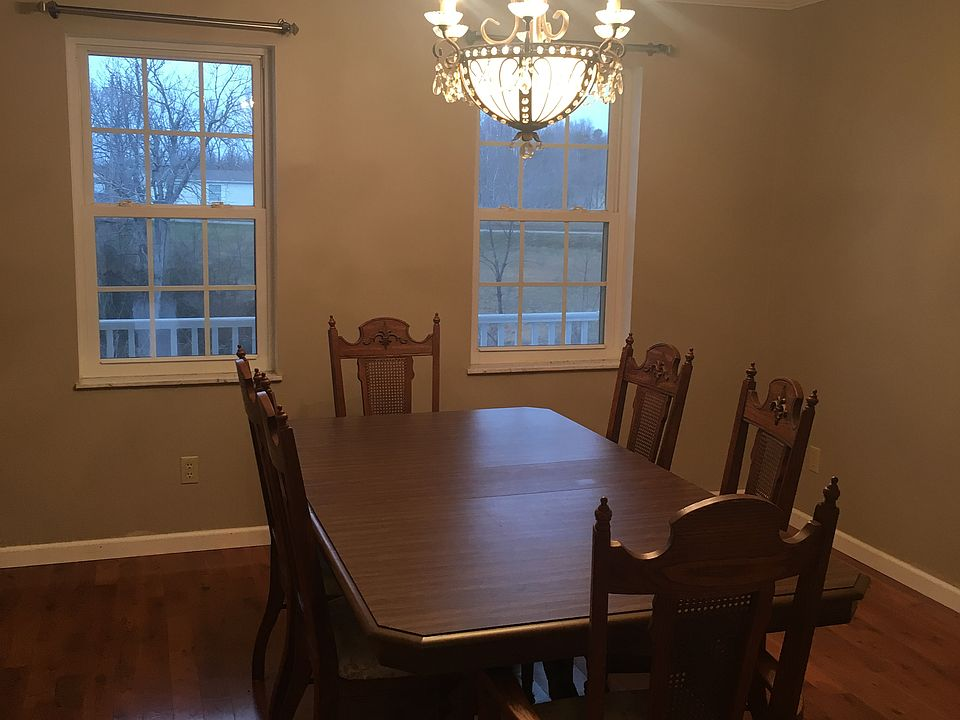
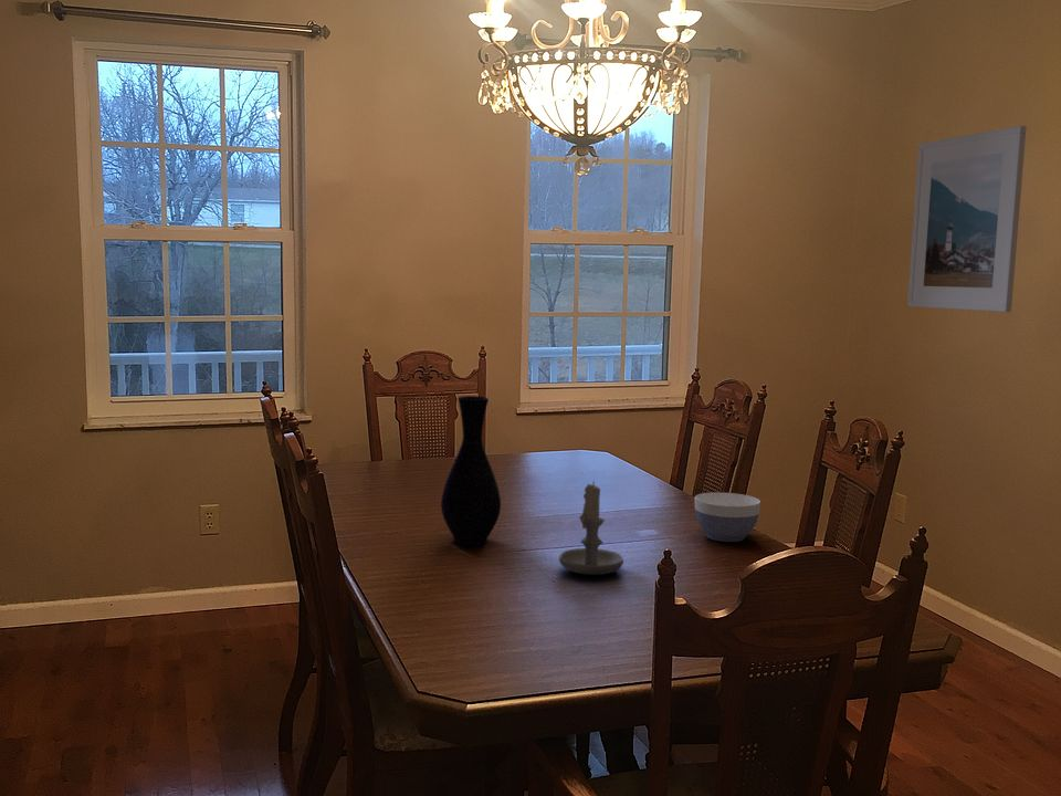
+ vase [440,395,502,546]
+ bowl [694,492,761,543]
+ candle [558,480,624,576]
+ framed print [906,125,1027,313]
